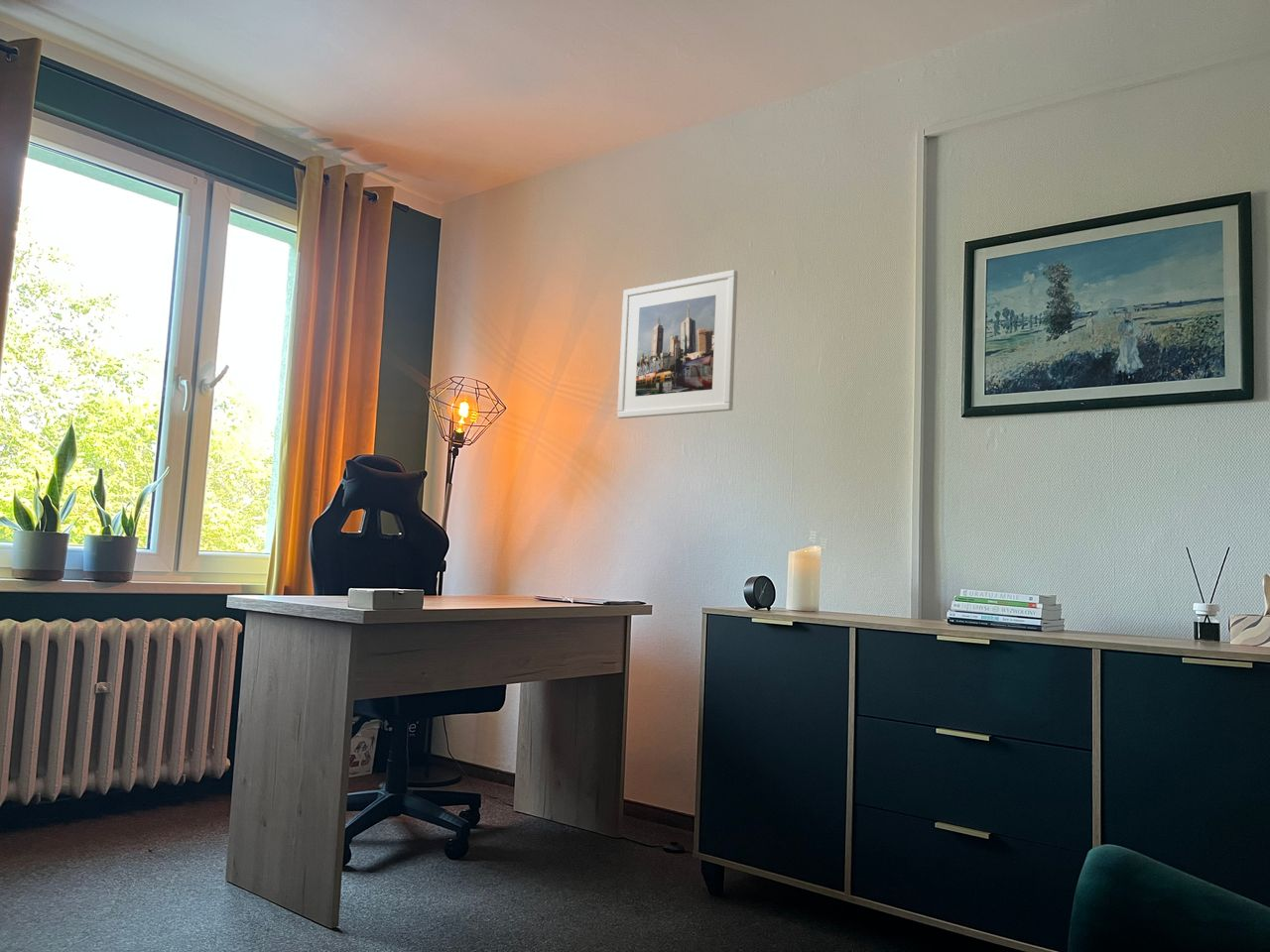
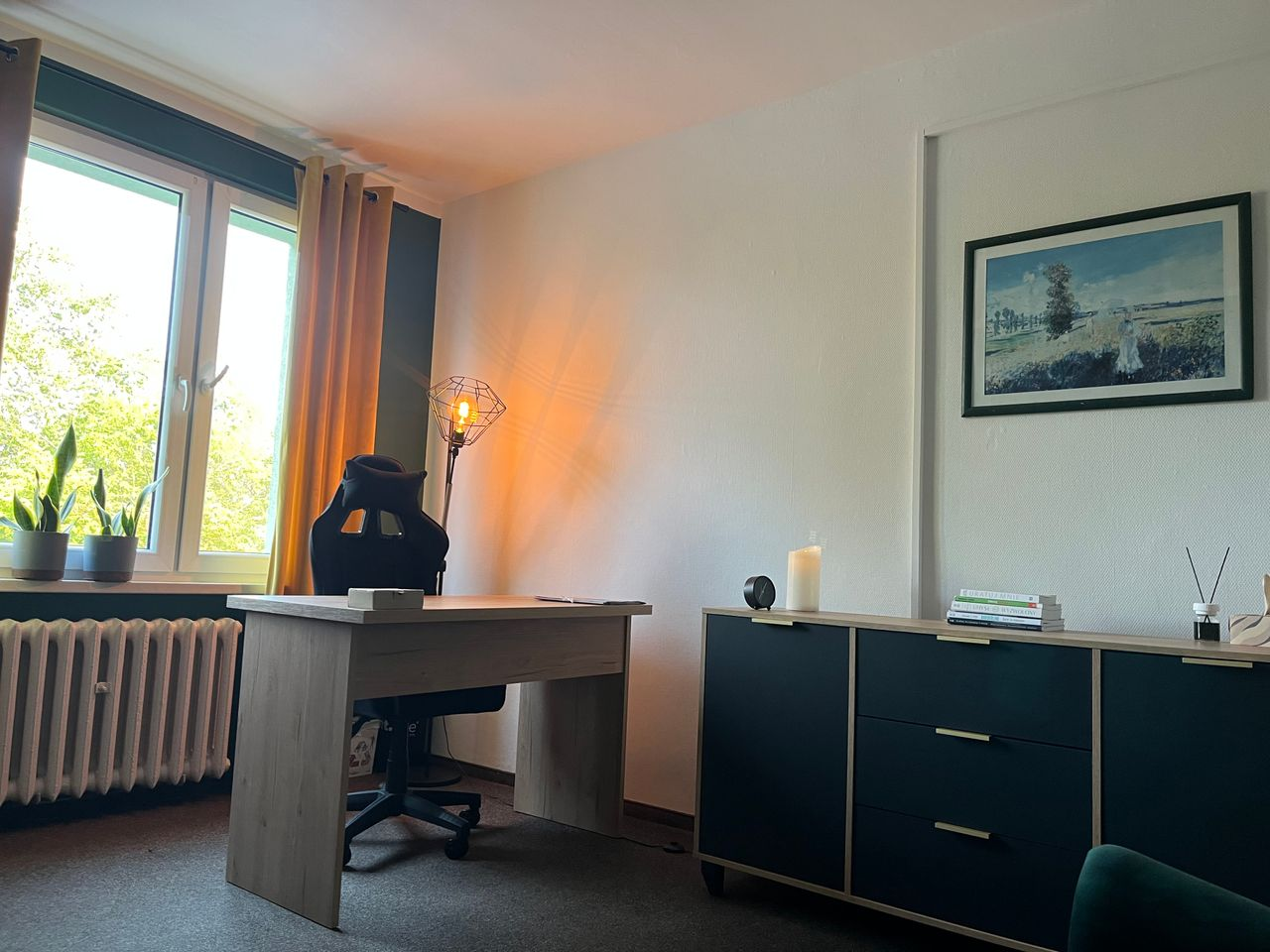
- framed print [616,269,738,419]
